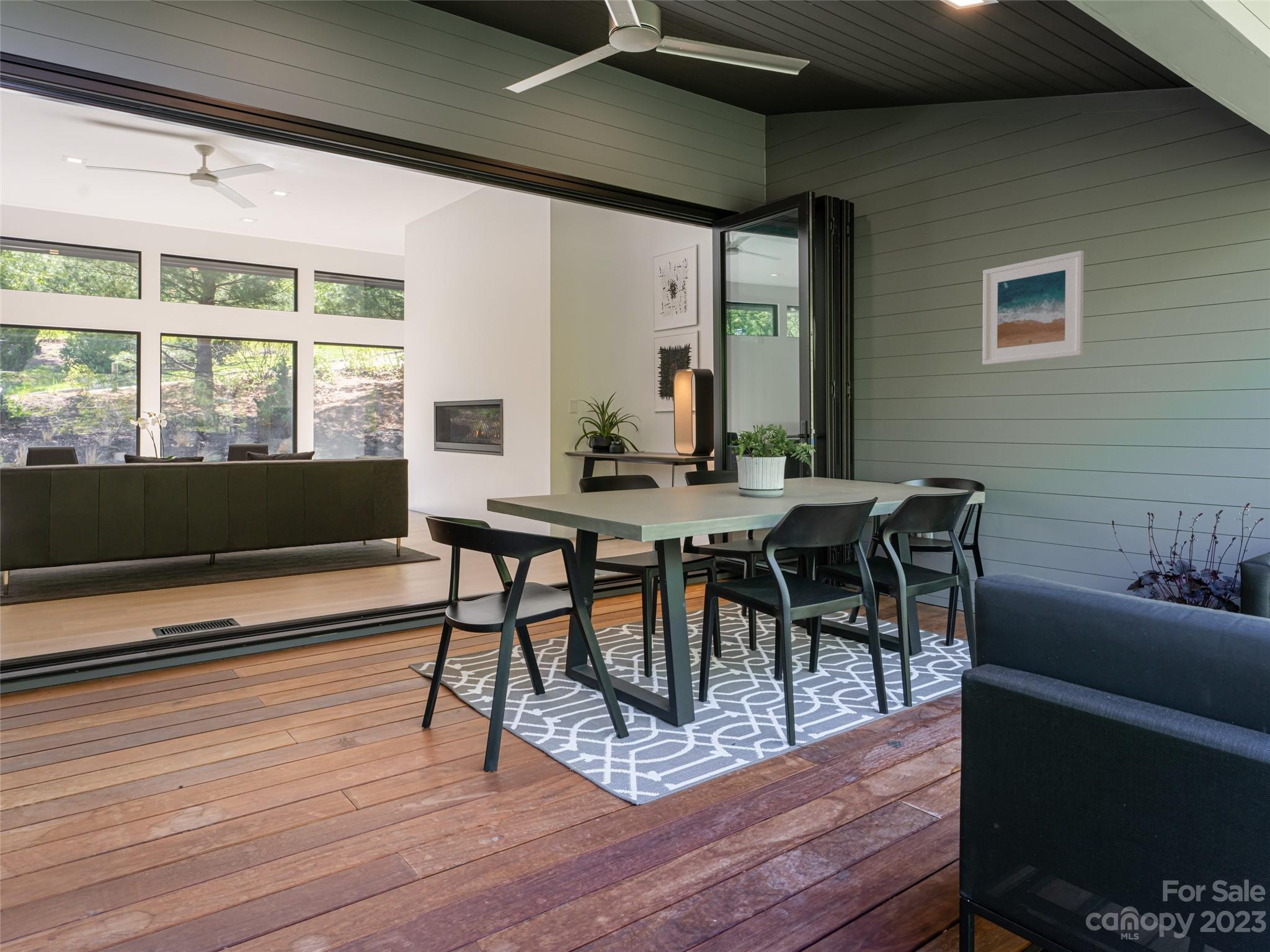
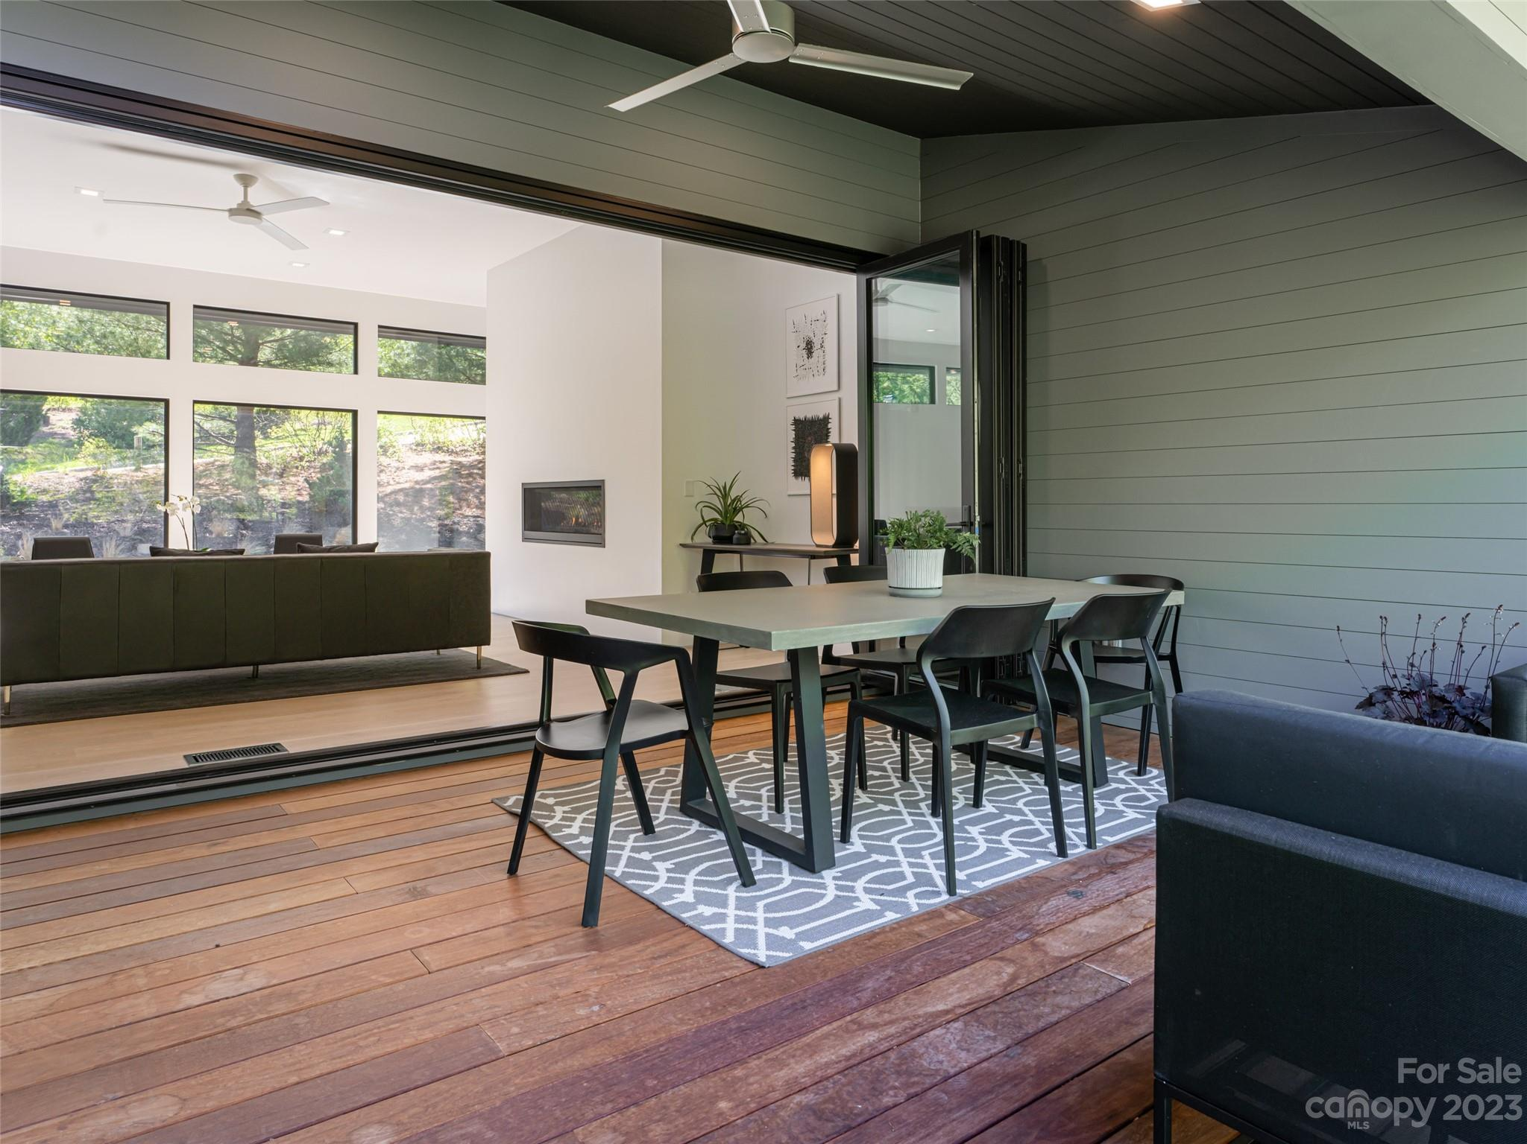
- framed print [982,250,1085,366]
